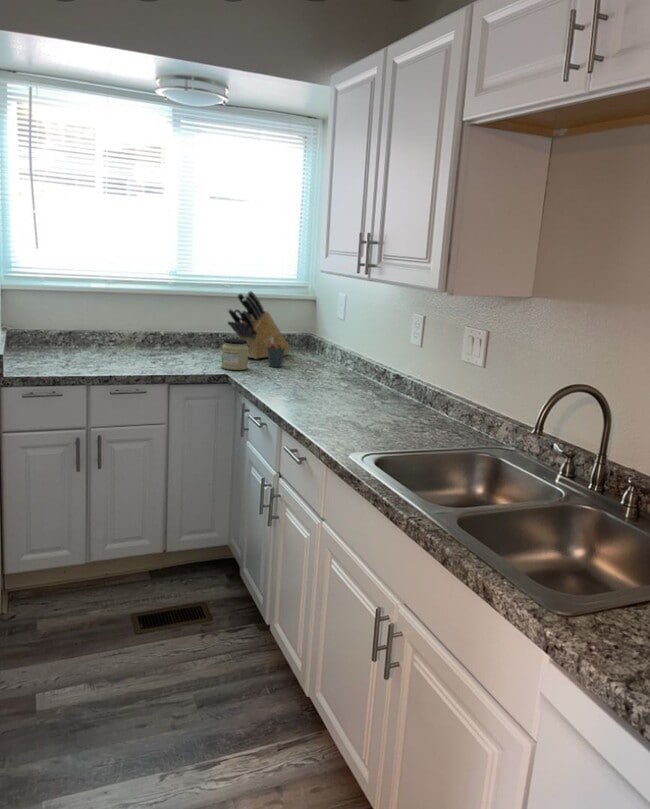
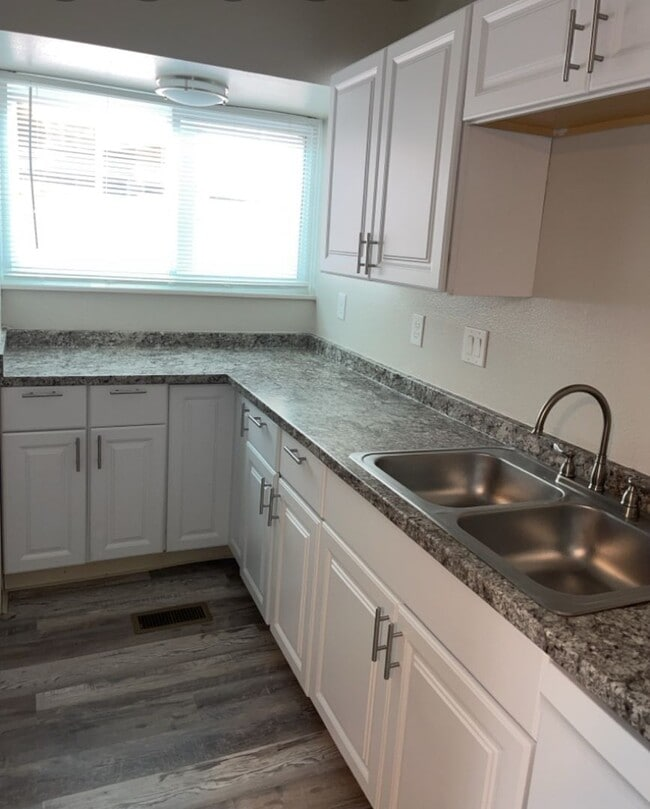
- pen holder [267,337,286,368]
- jar [220,338,249,371]
- knife block [227,290,292,360]
